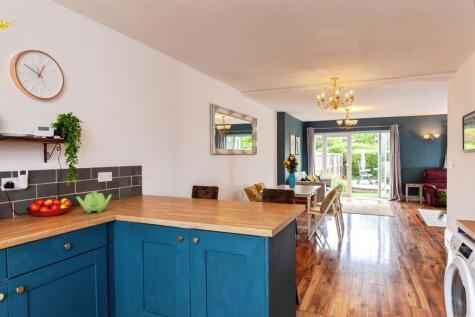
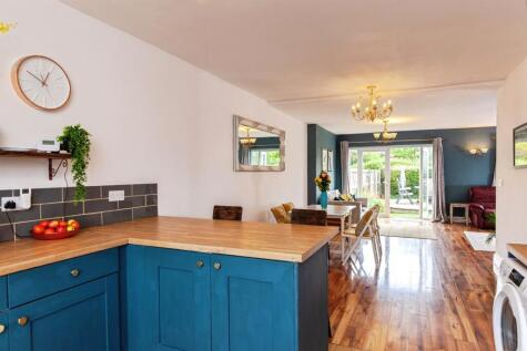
- teapot [75,190,113,214]
